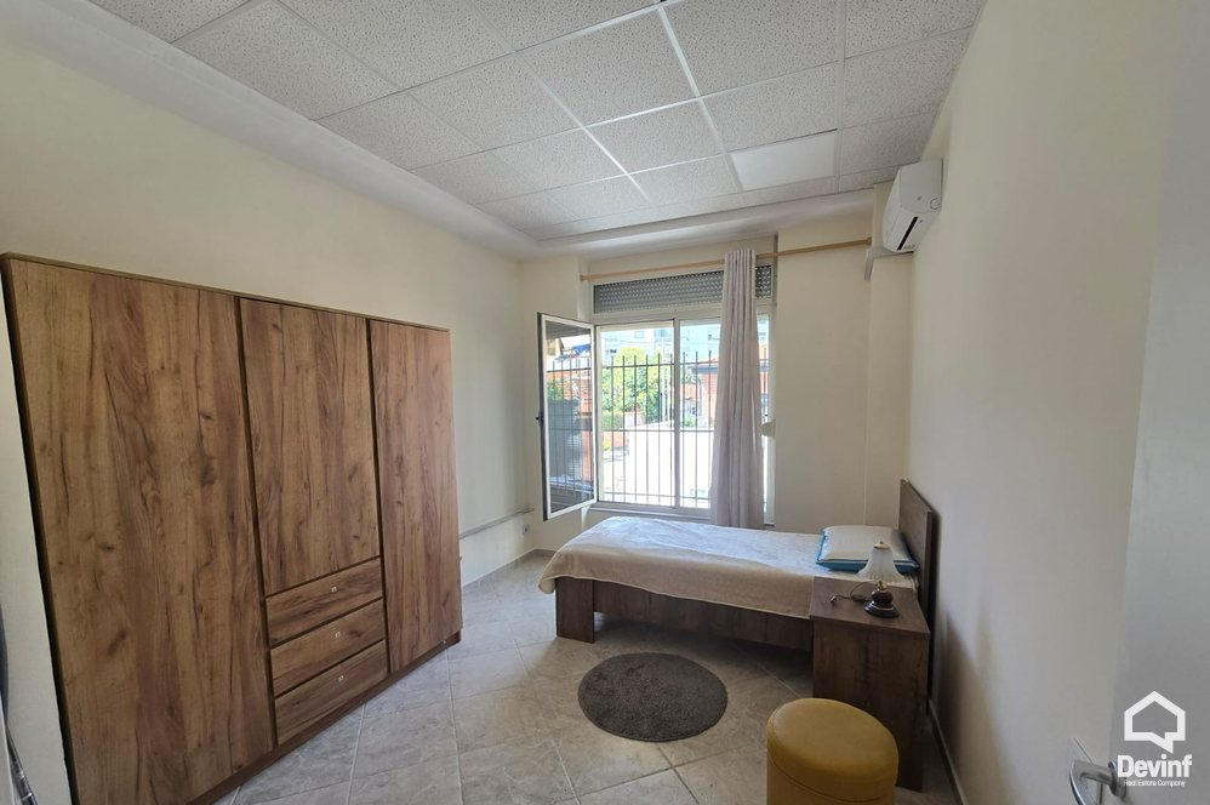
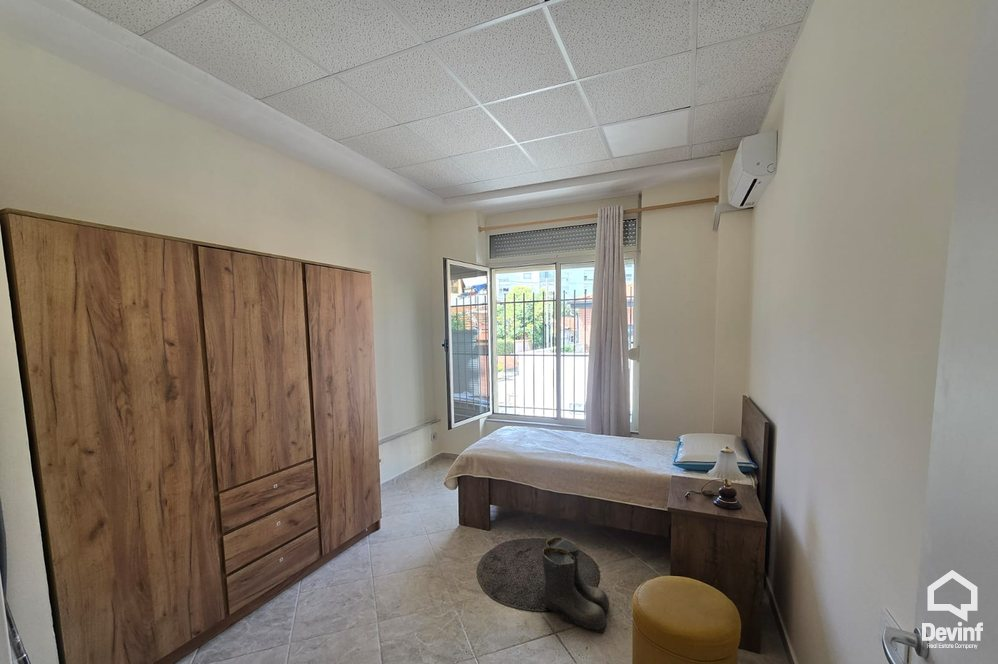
+ boots [541,536,610,633]
